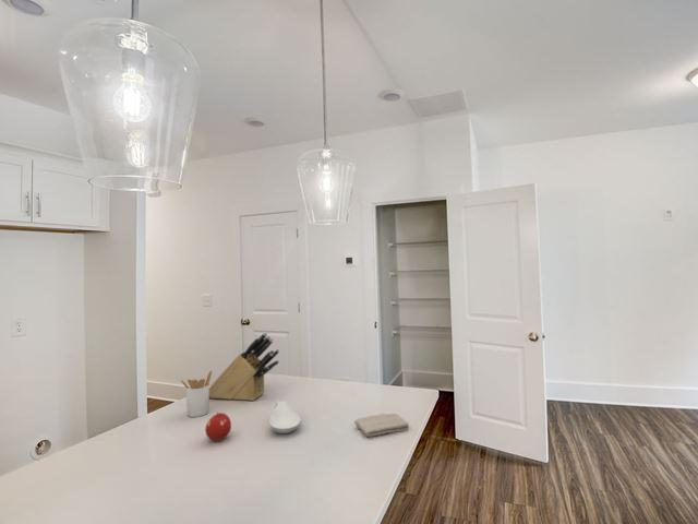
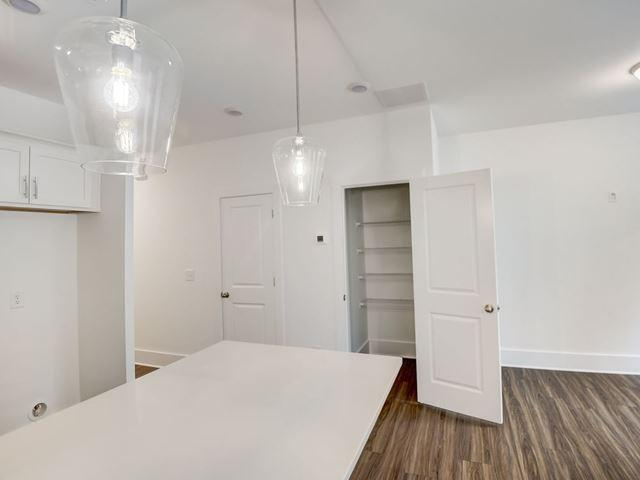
- knife block [209,332,280,402]
- fruit [204,412,232,442]
- washcloth [353,413,410,438]
- utensil holder [180,370,213,418]
- spoon rest [268,400,302,434]
